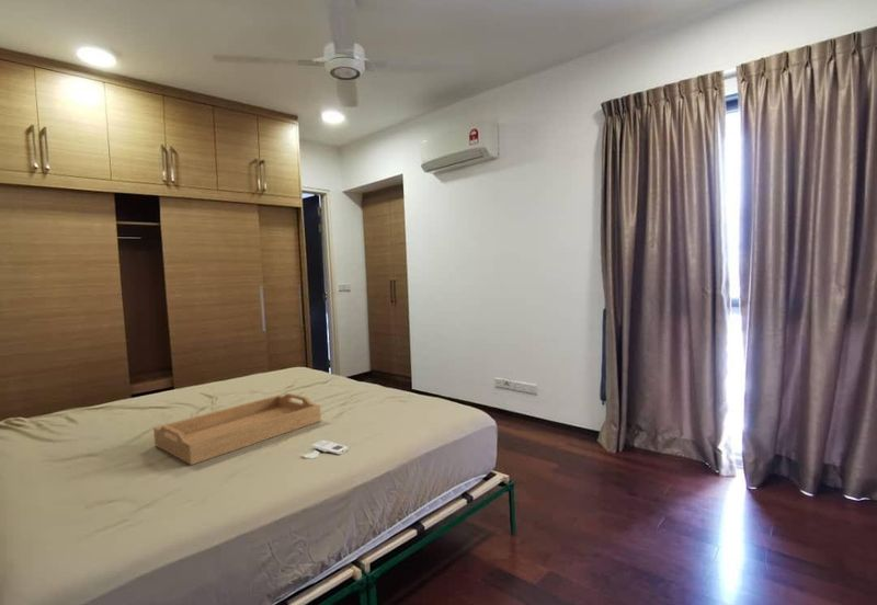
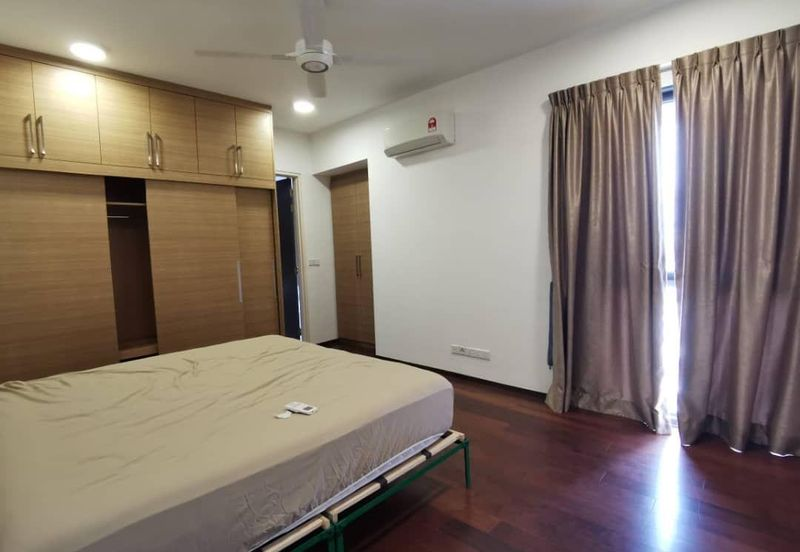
- serving tray [152,392,322,466]
